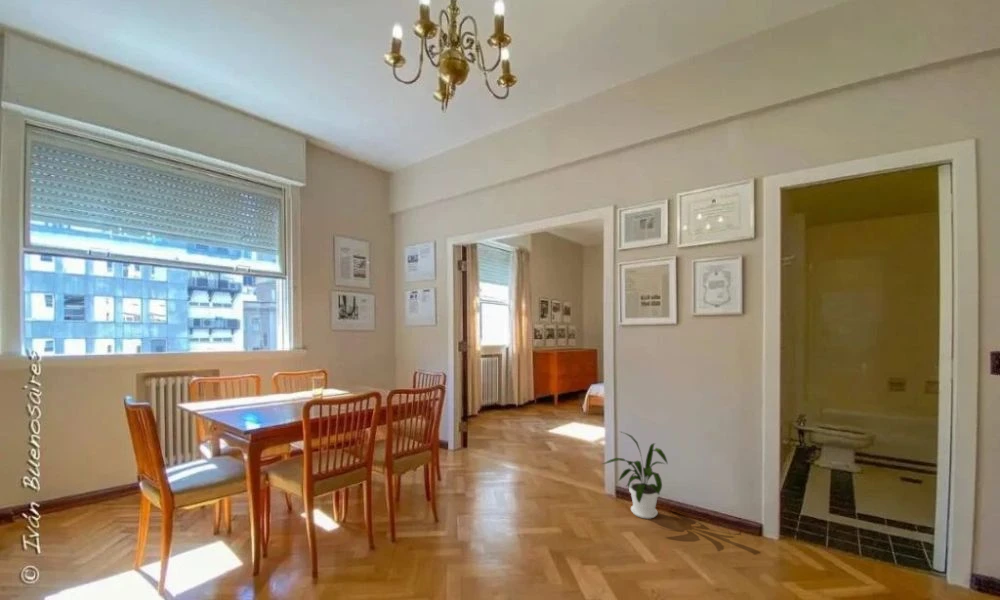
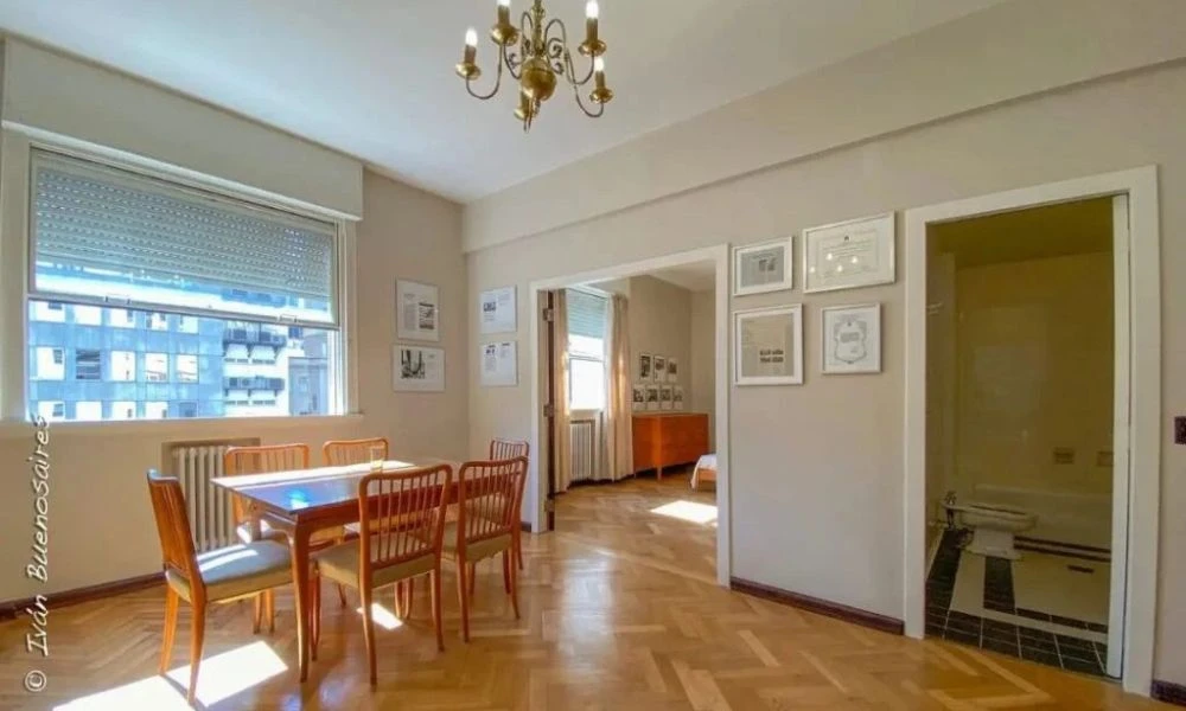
- house plant [601,430,668,520]
